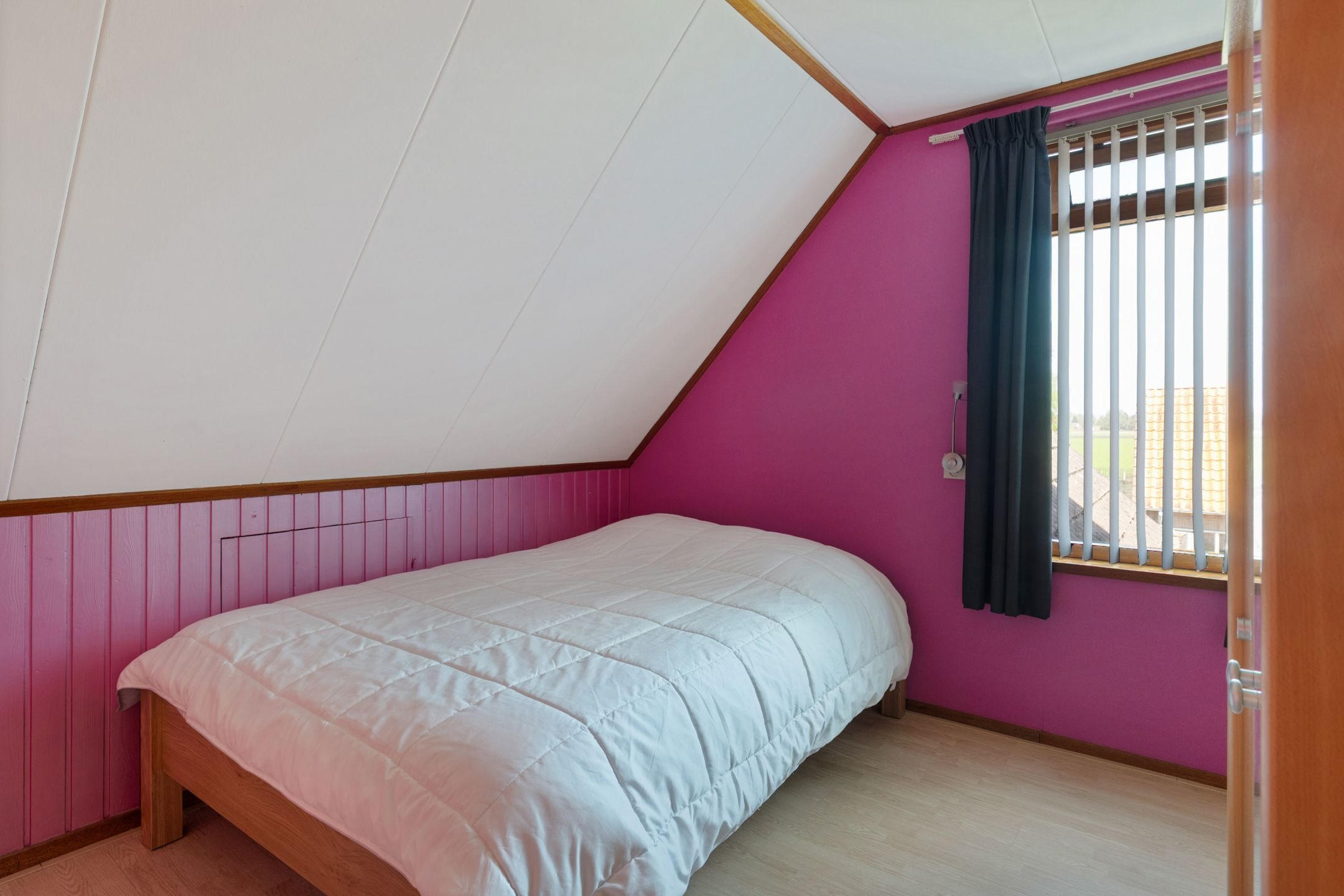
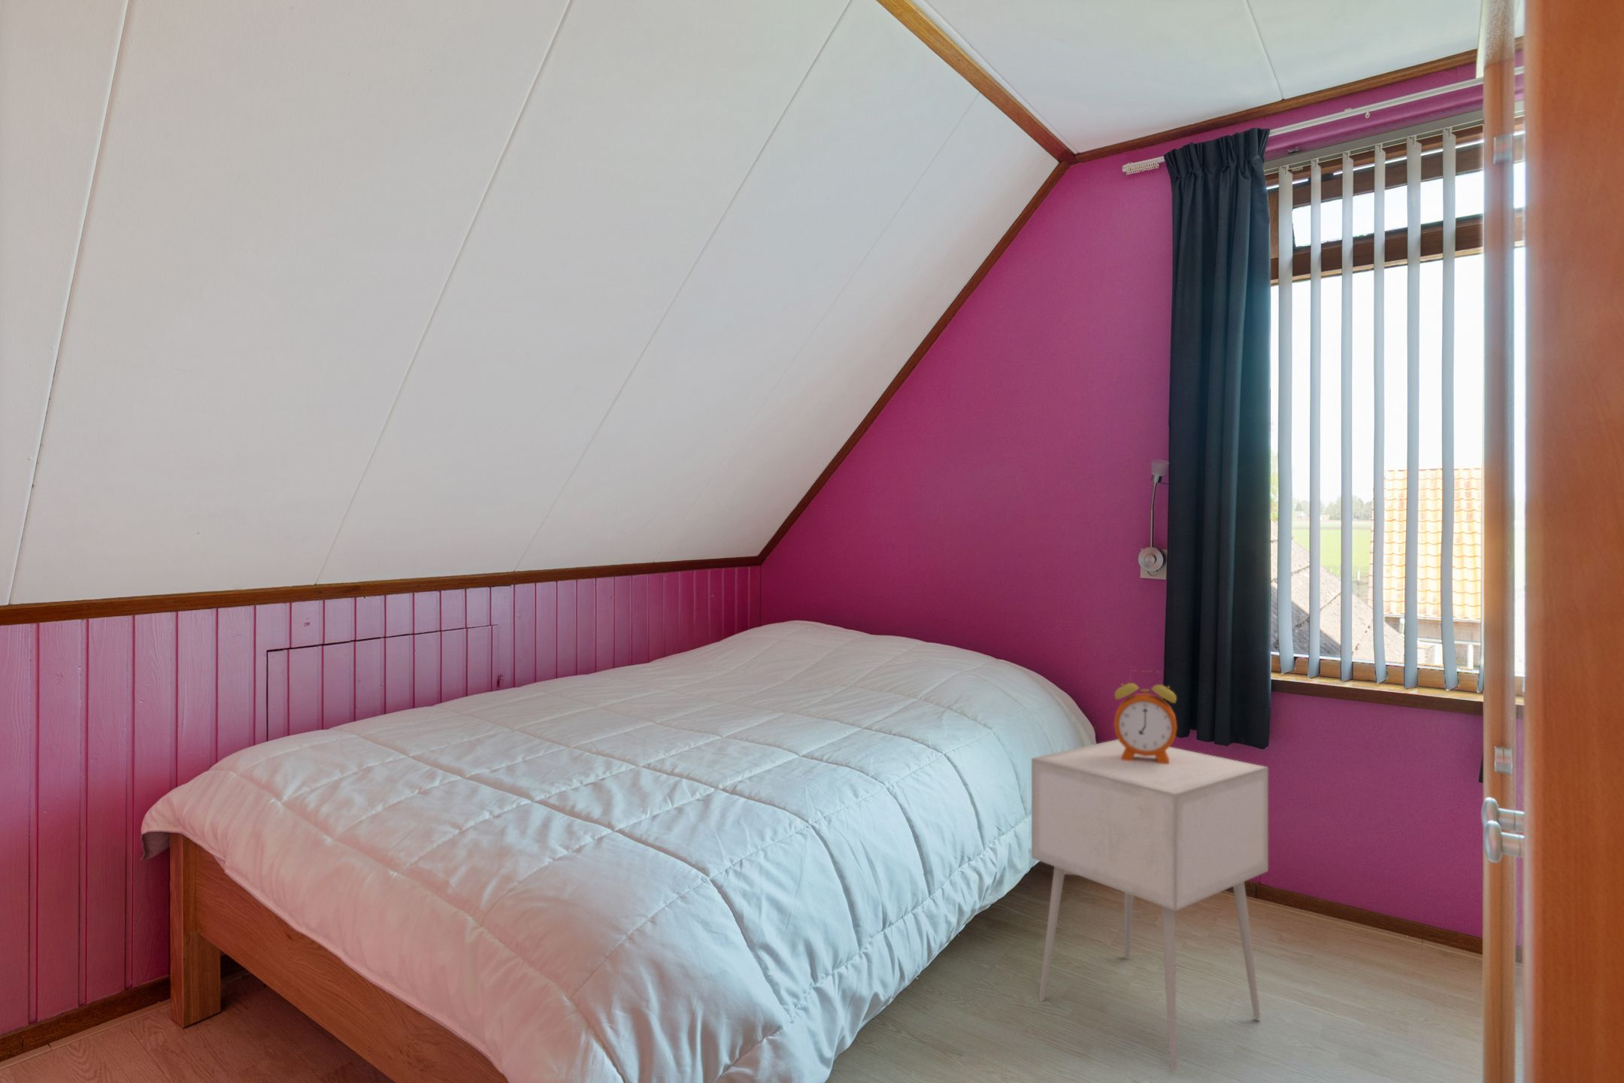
+ nightstand [1031,739,1269,1072]
+ alarm clock [1113,670,1177,764]
